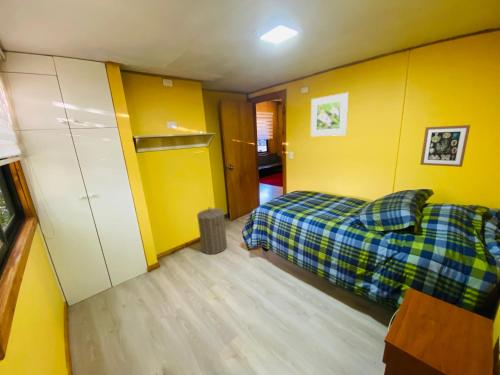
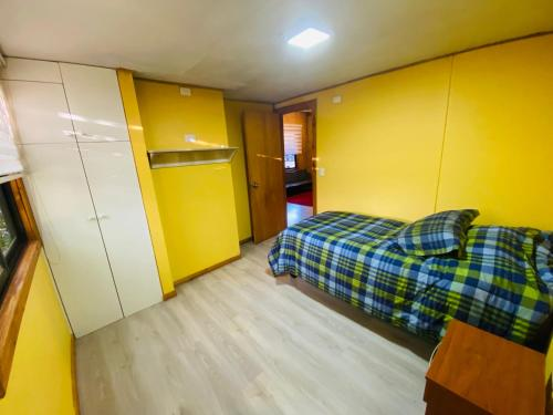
- wall art [419,124,471,168]
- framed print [310,92,350,137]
- laundry hamper [196,206,228,255]
